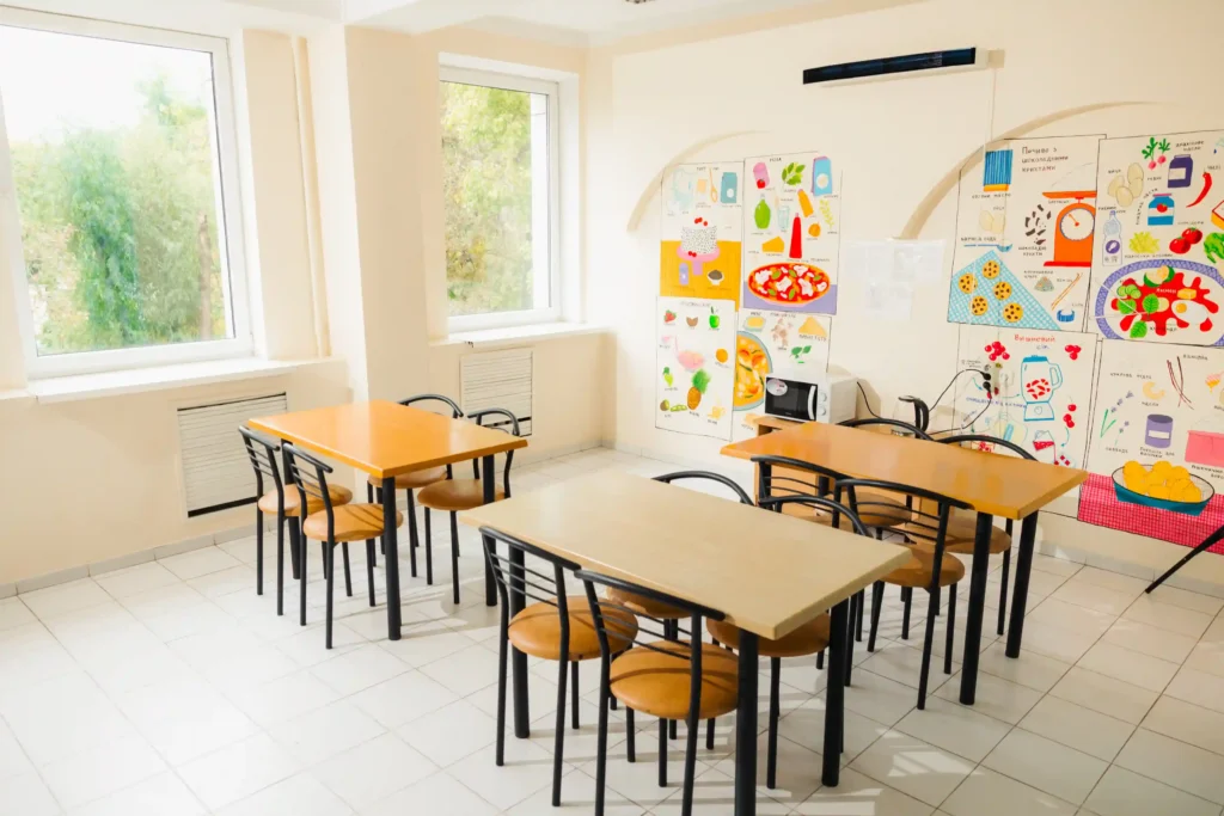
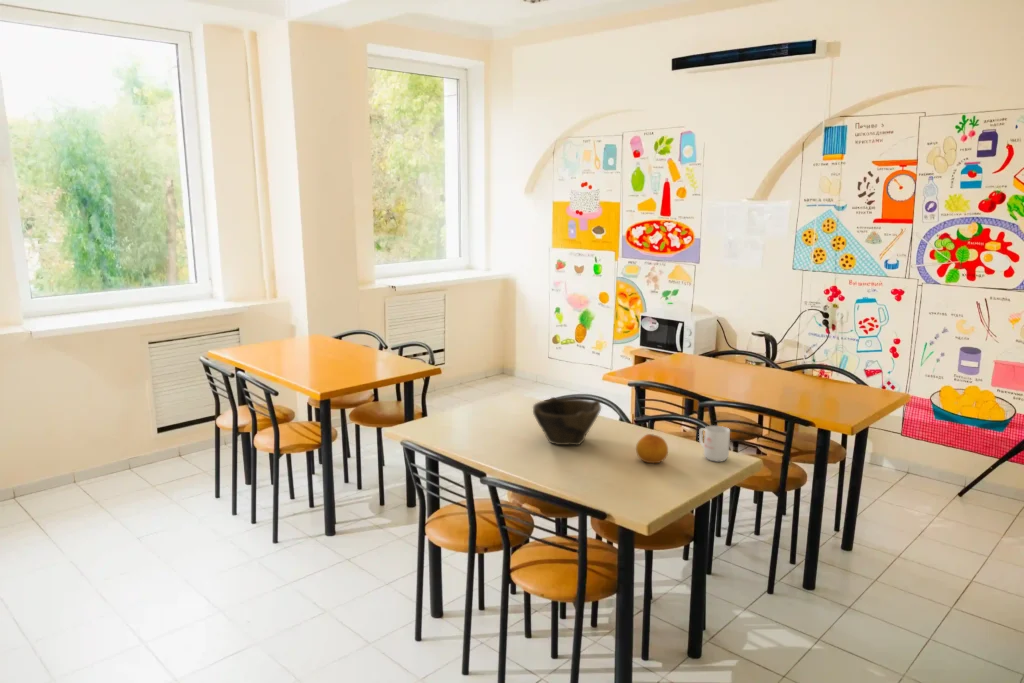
+ fruit [635,433,669,464]
+ mug [698,425,731,463]
+ bowl [532,396,602,446]
